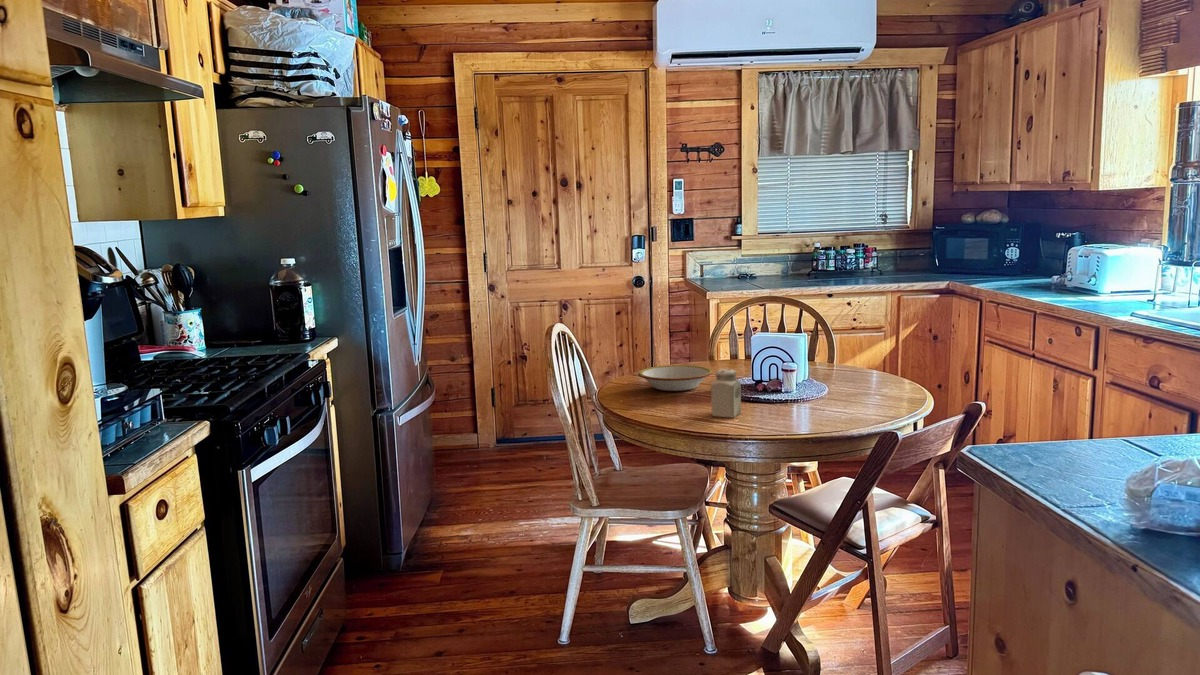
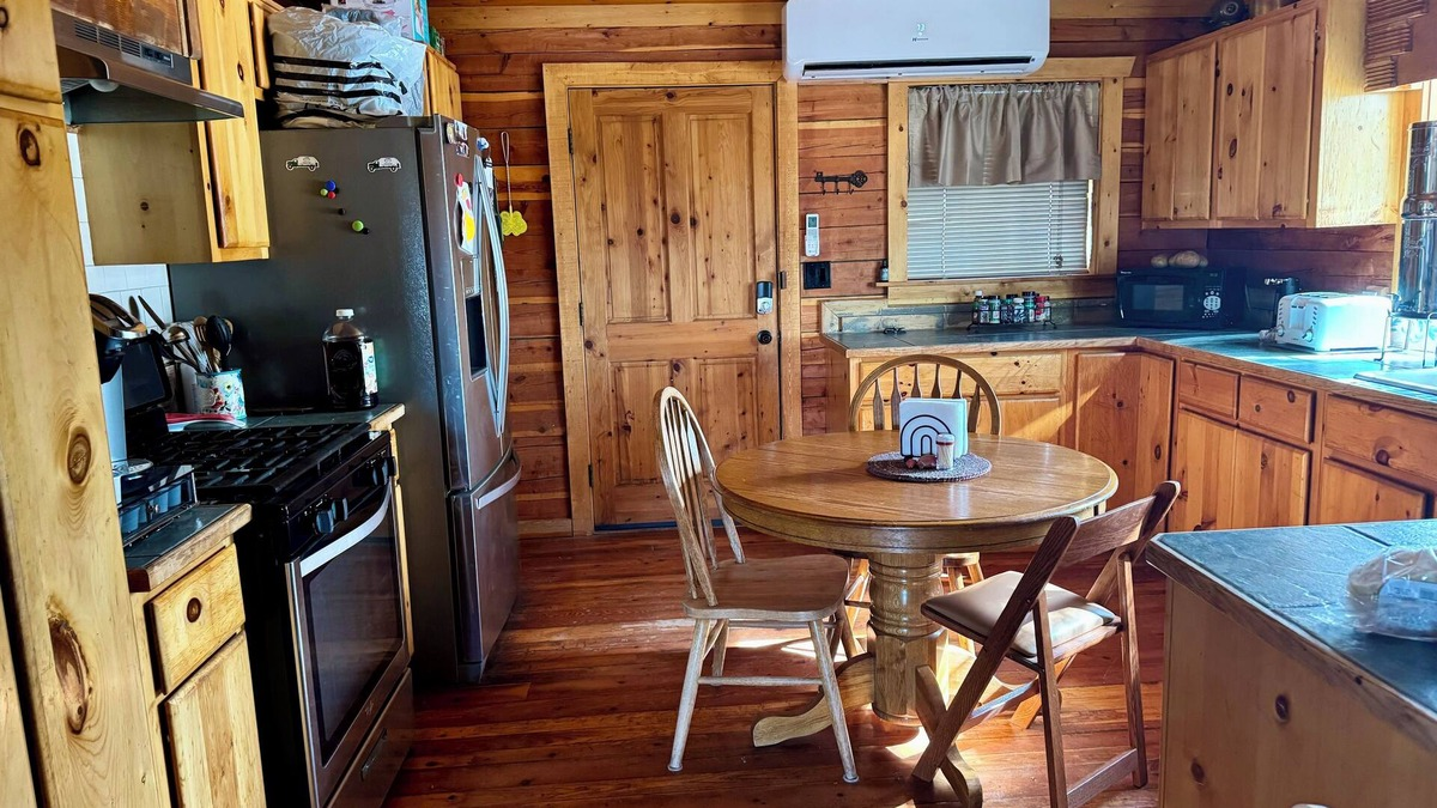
- salt shaker [710,368,742,419]
- bowl [637,364,713,392]
